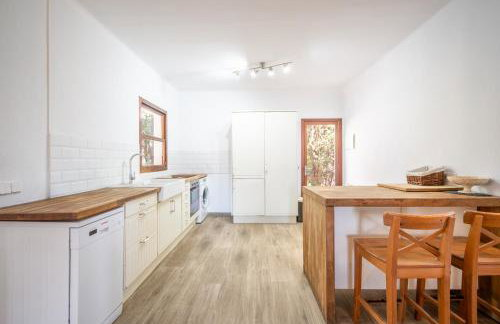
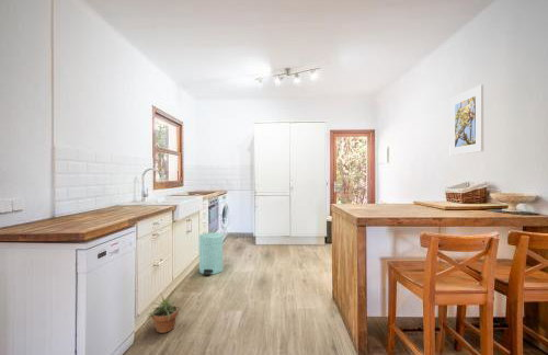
+ trash can [198,231,224,276]
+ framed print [448,83,484,157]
+ potted plant [147,294,184,334]
